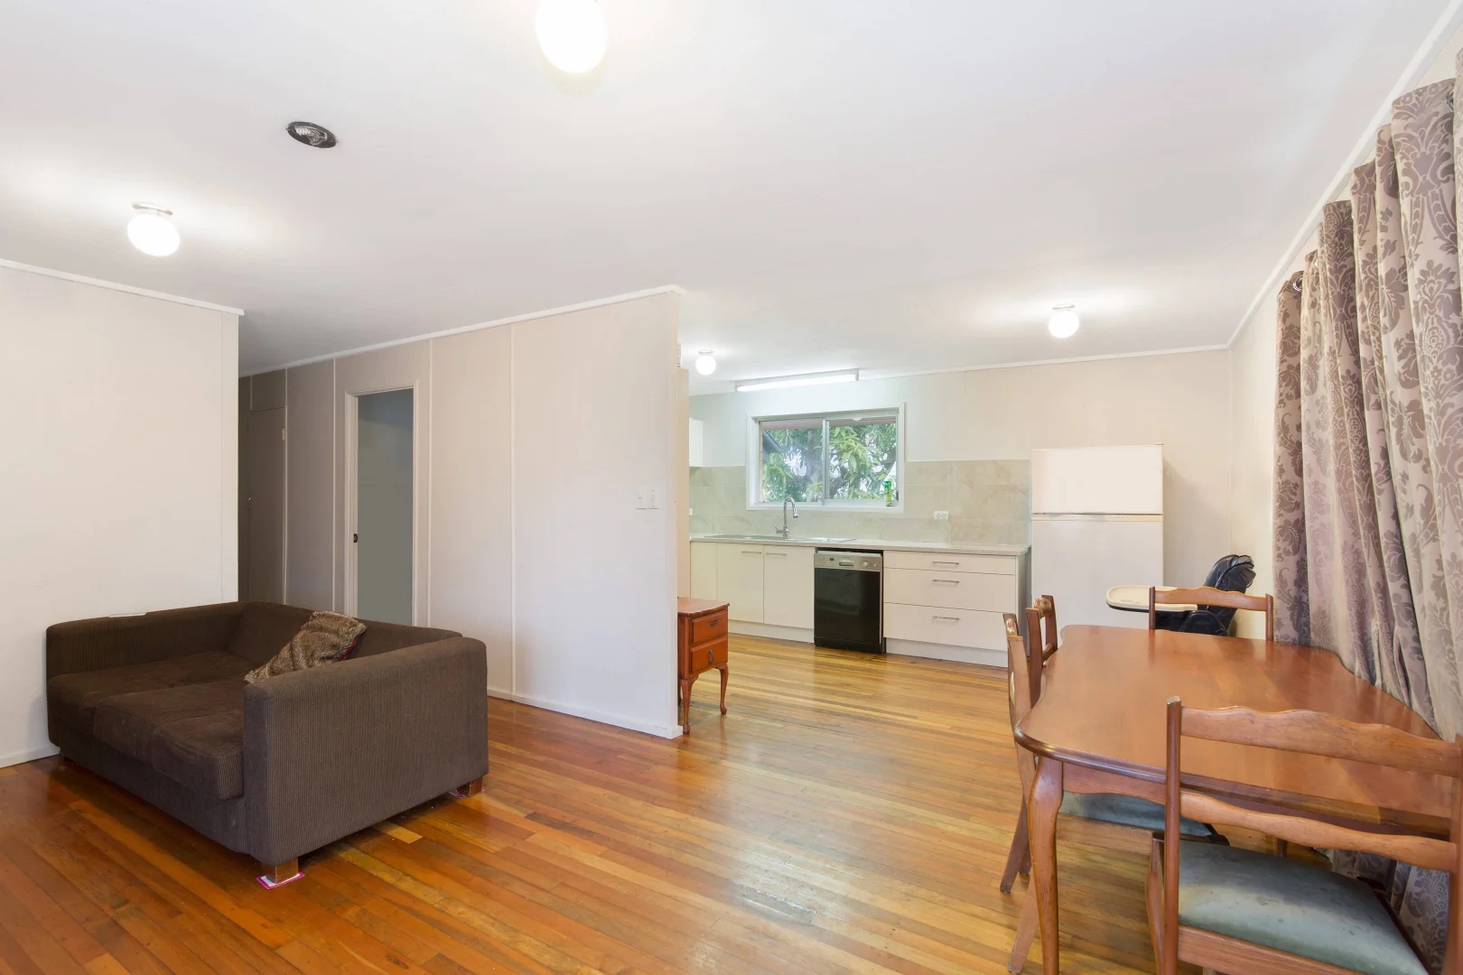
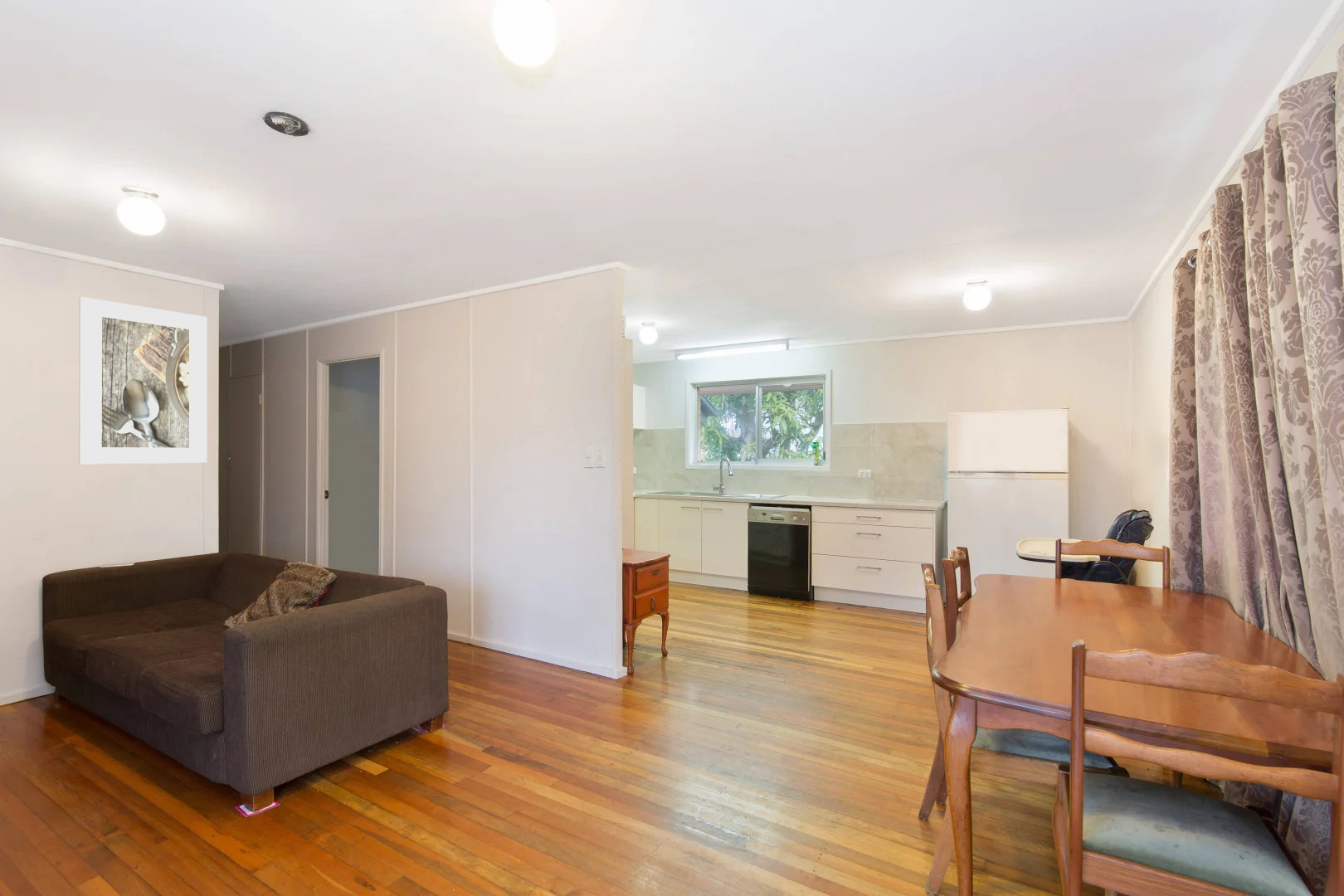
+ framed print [78,296,207,465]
